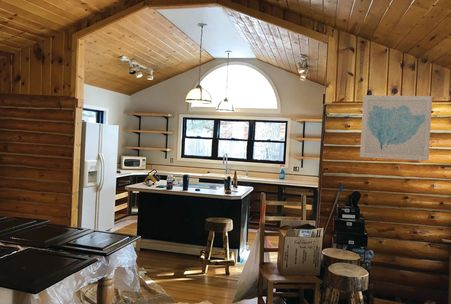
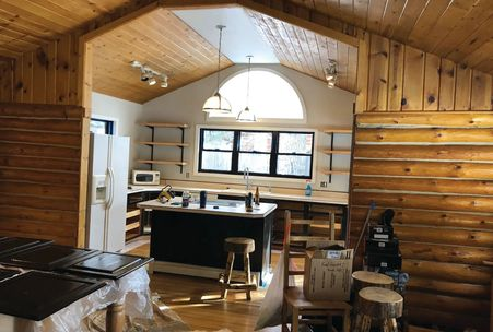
- wall art [359,94,433,162]
